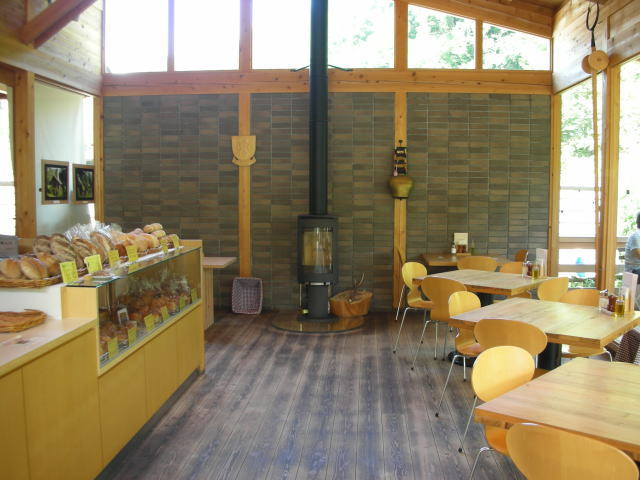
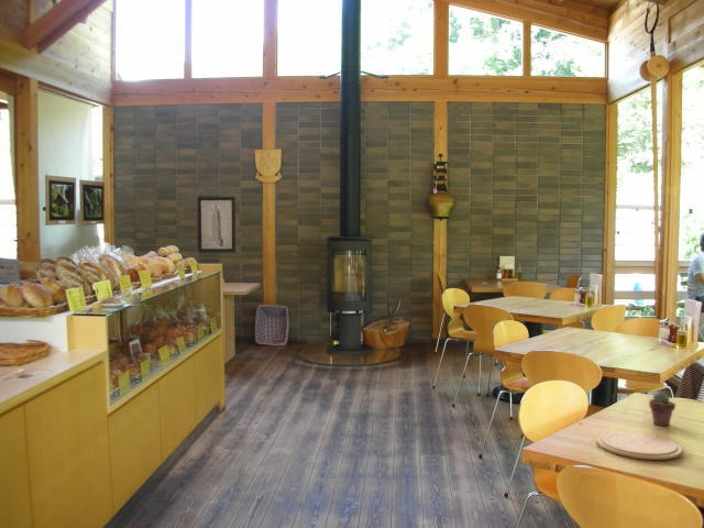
+ wall art [197,196,237,254]
+ plate [595,431,683,461]
+ potted succulent [648,392,676,427]
